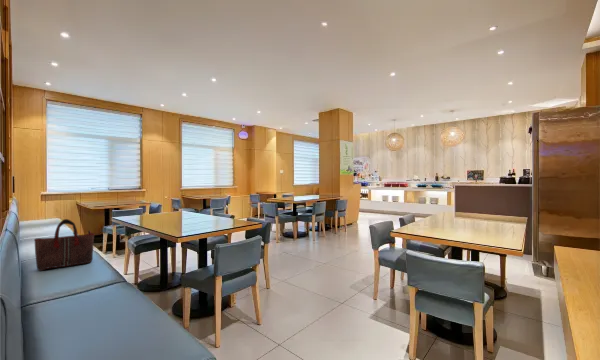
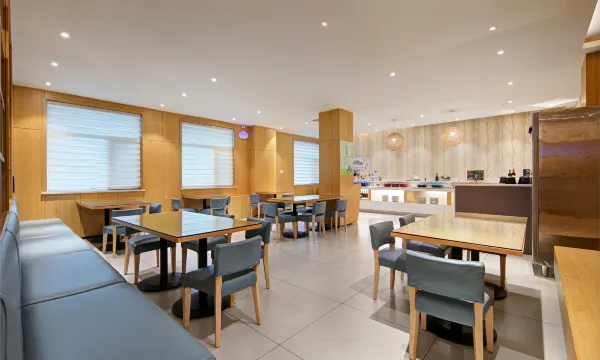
- handbag [33,218,96,272]
